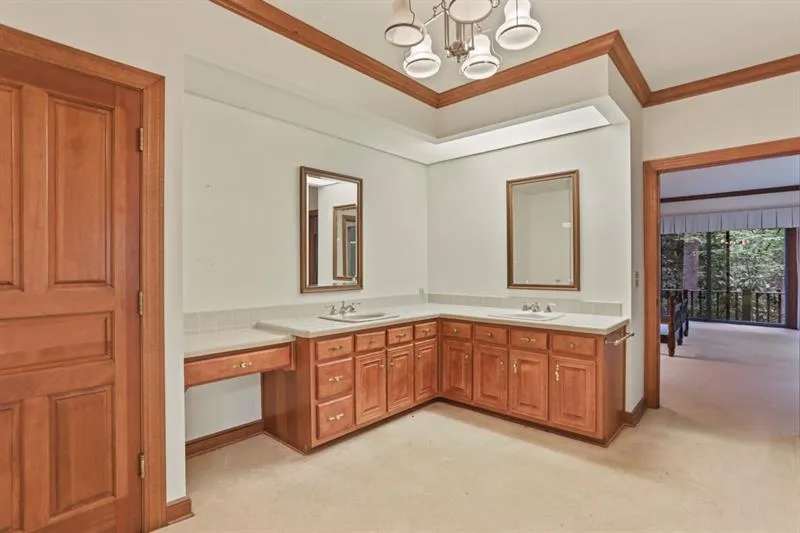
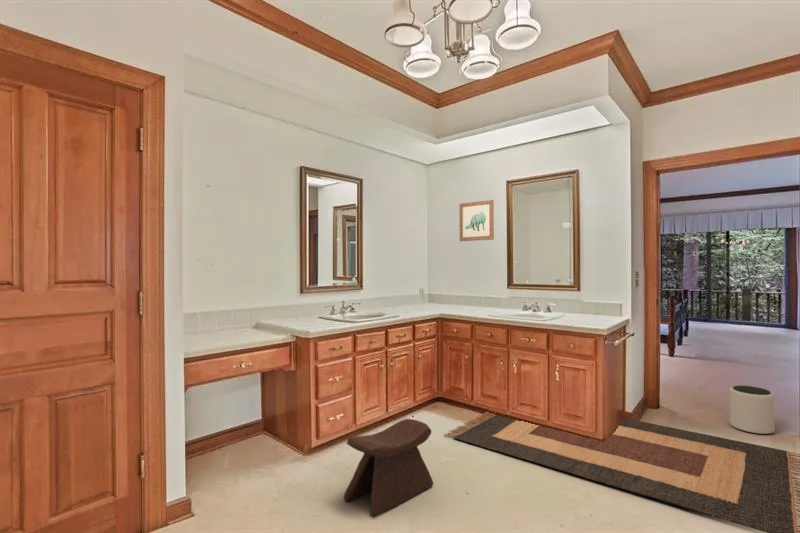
+ wall art [458,199,495,242]
+ plant pot [728,385,776,435]
+ stool [343,418,434,518]
+ rug [443,411,800,533]
